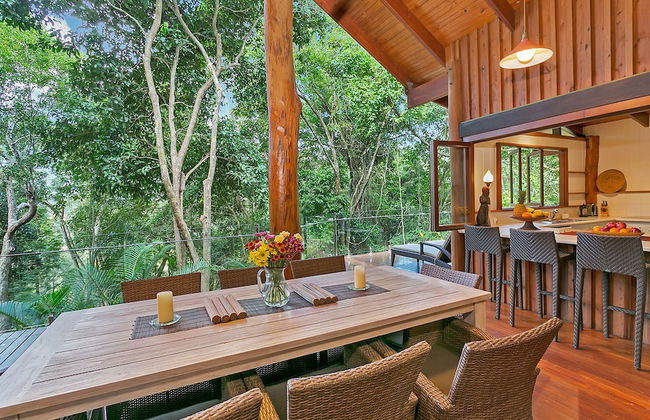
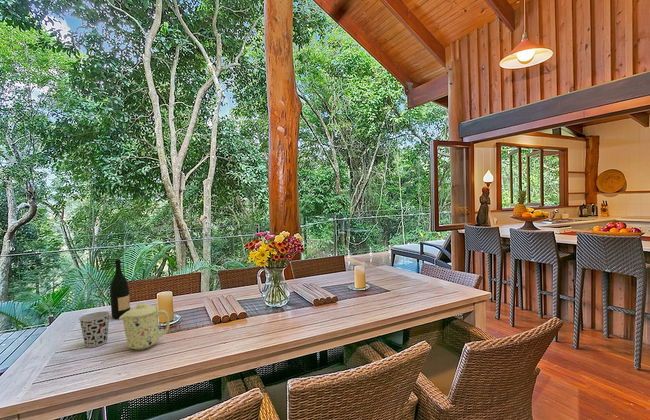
+ cup [78,310,111,349]
+ wine bottle [109,259,131,320]
+ mug [119,302,171,351]
